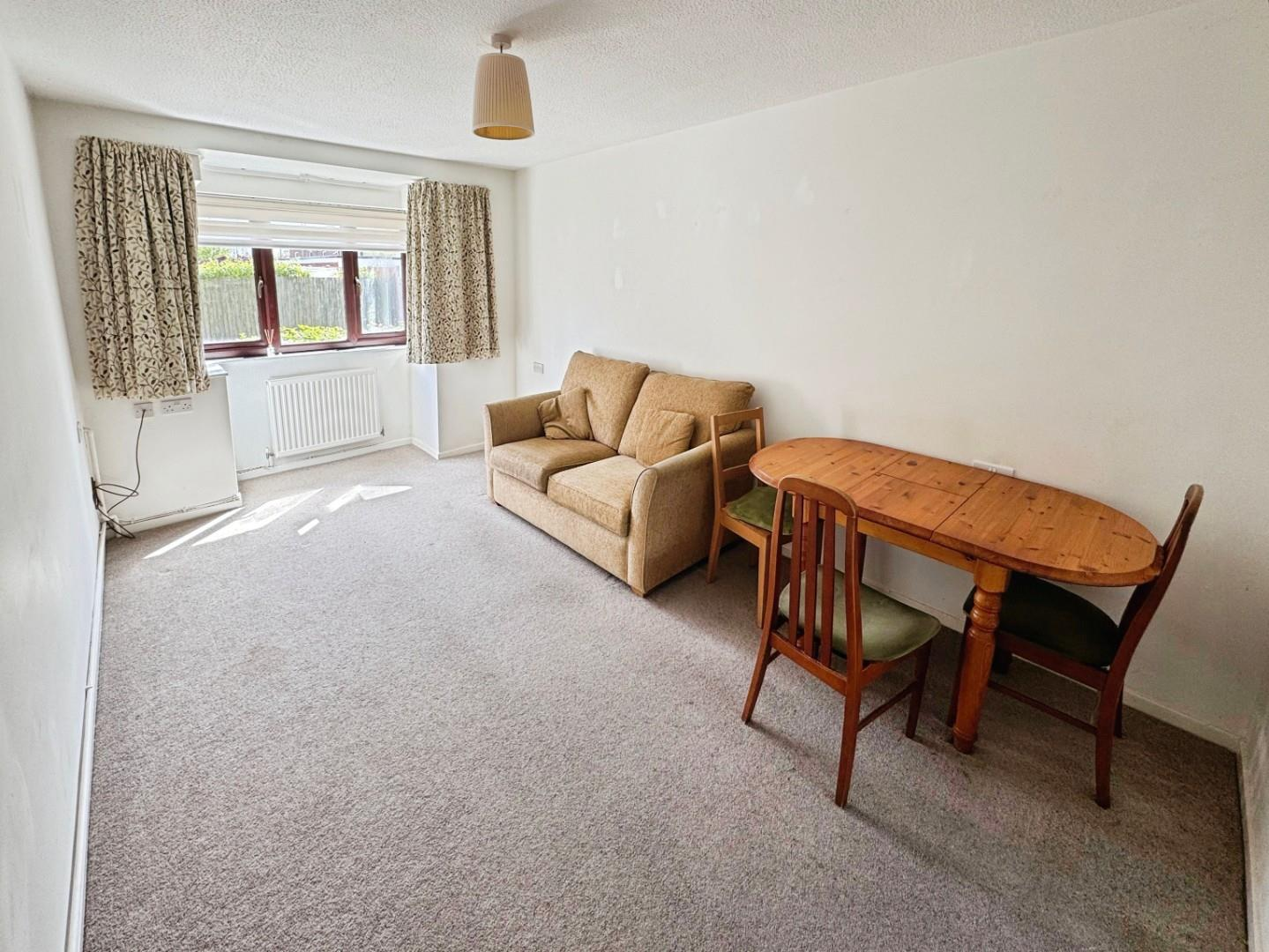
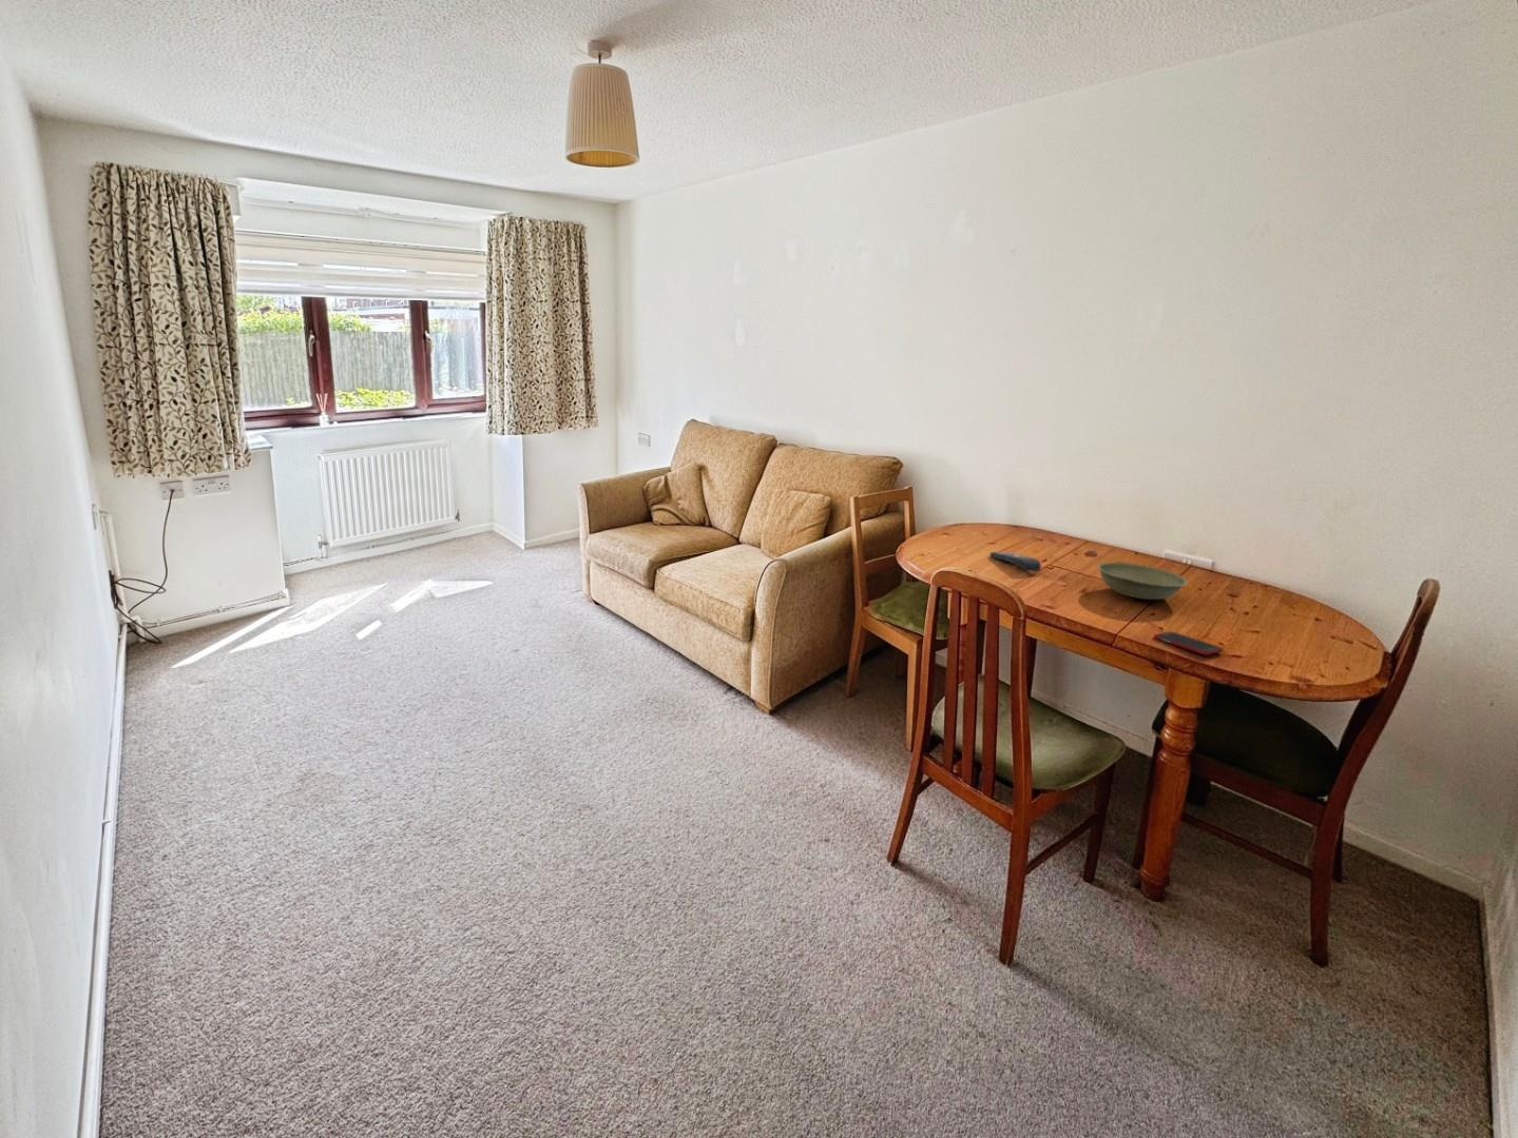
+ bowl [1096,561,1189,600]
+ cell phone [1153,630,1225,656]
+ remote control [988,551,1042,573]
